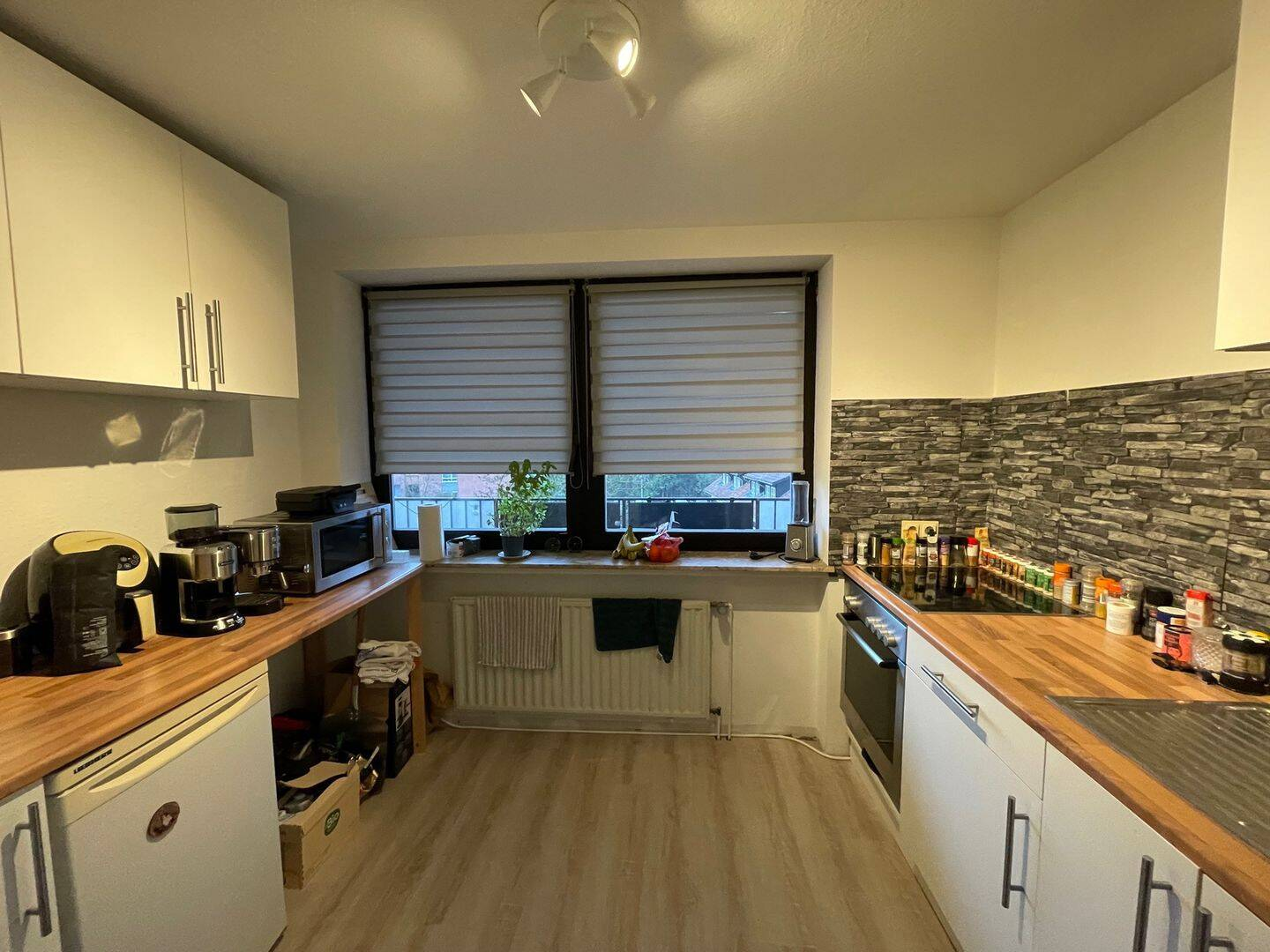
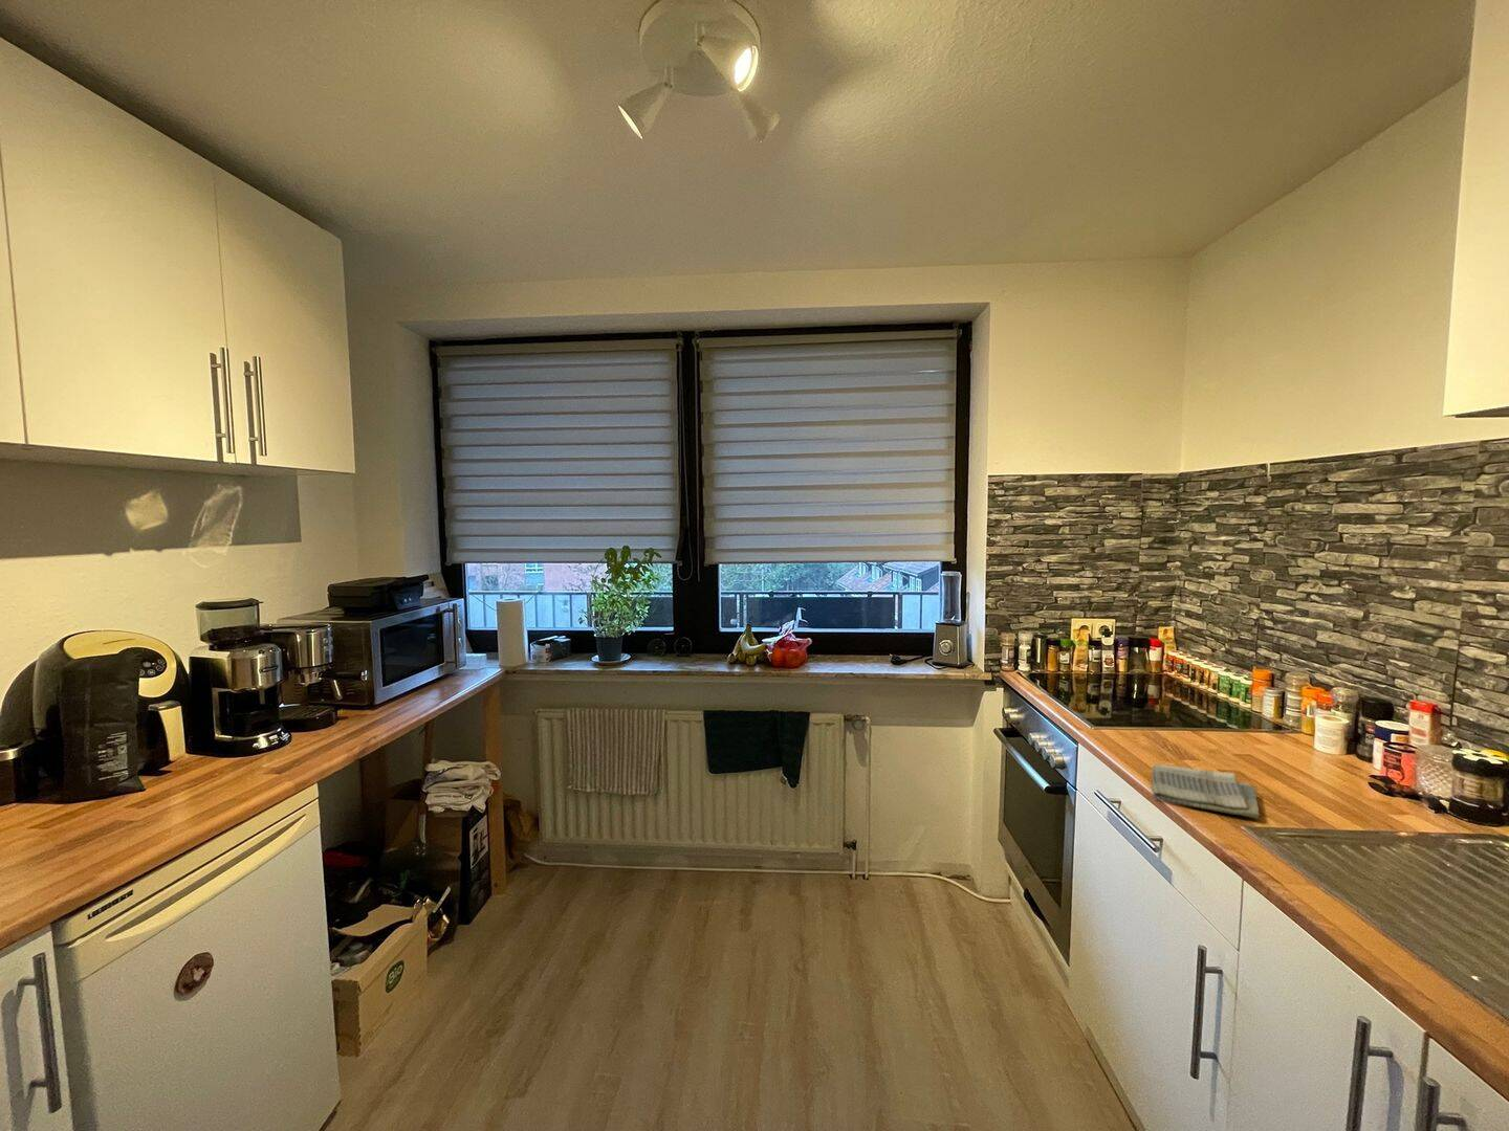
+ dish towel [1150,764,1261,820]
